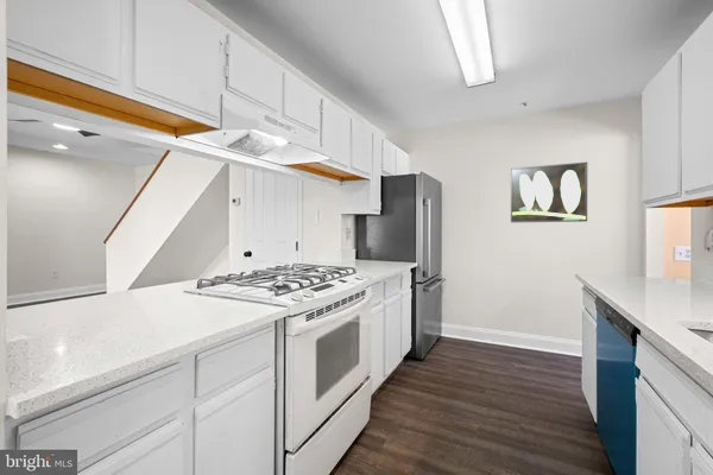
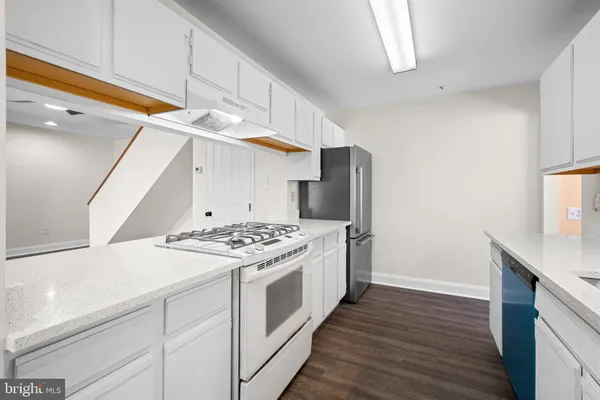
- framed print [510,162,588,223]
